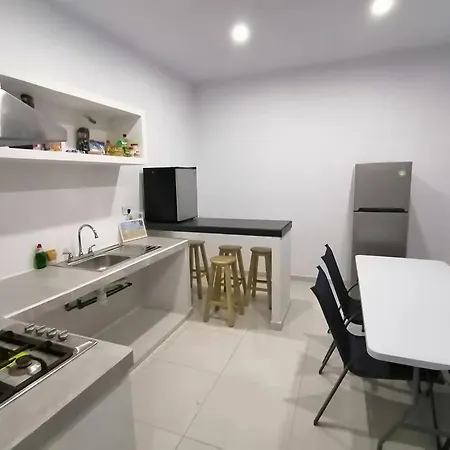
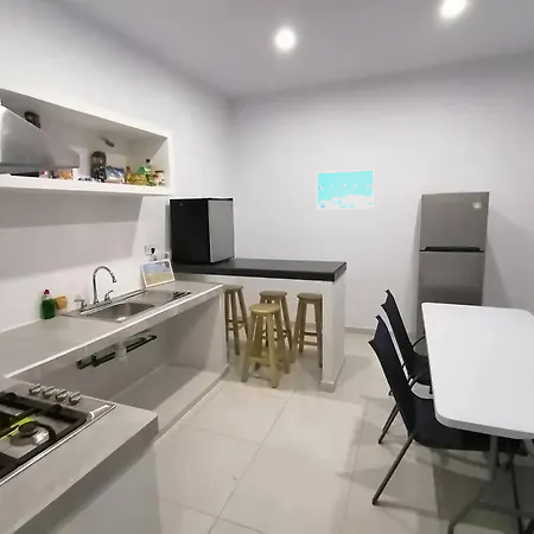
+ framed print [316,169,375,210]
